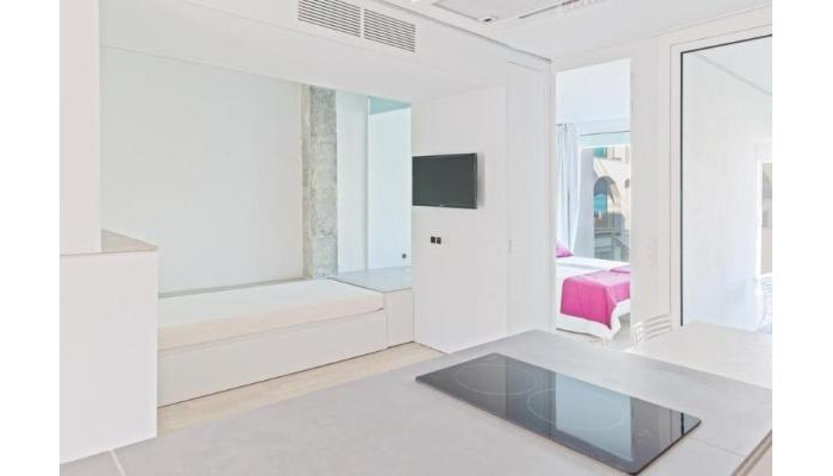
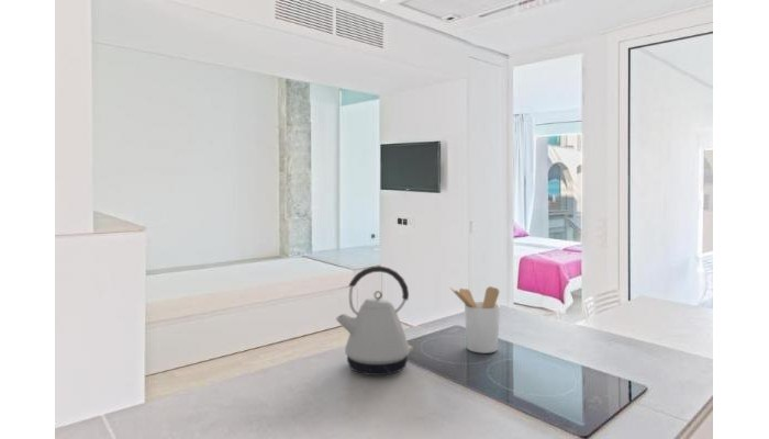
+ kettle [335,264,414,376]
+ utensil holder [449,285,501,354]
